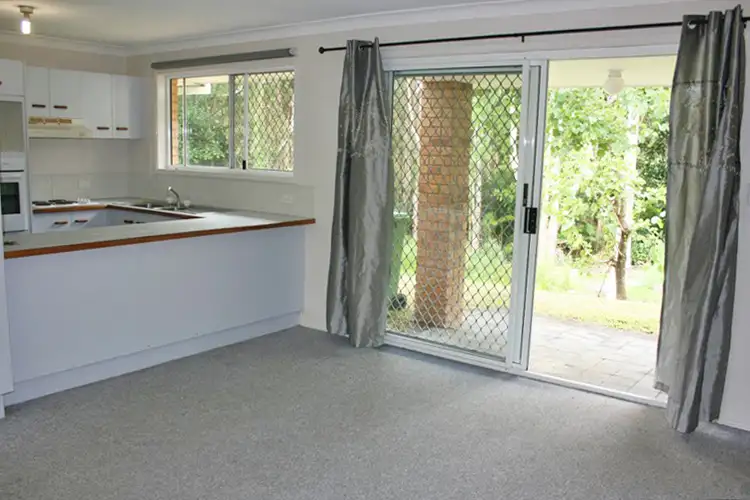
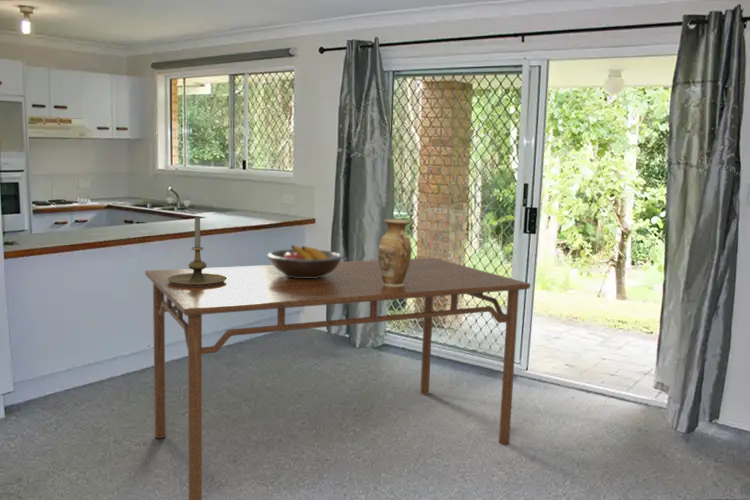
+ dining table [144,257,531,500]
+ vase [377,218,413,286]
+ candle holder [167,215,228,286]
+ fruit bowl [266,244,344,278]
